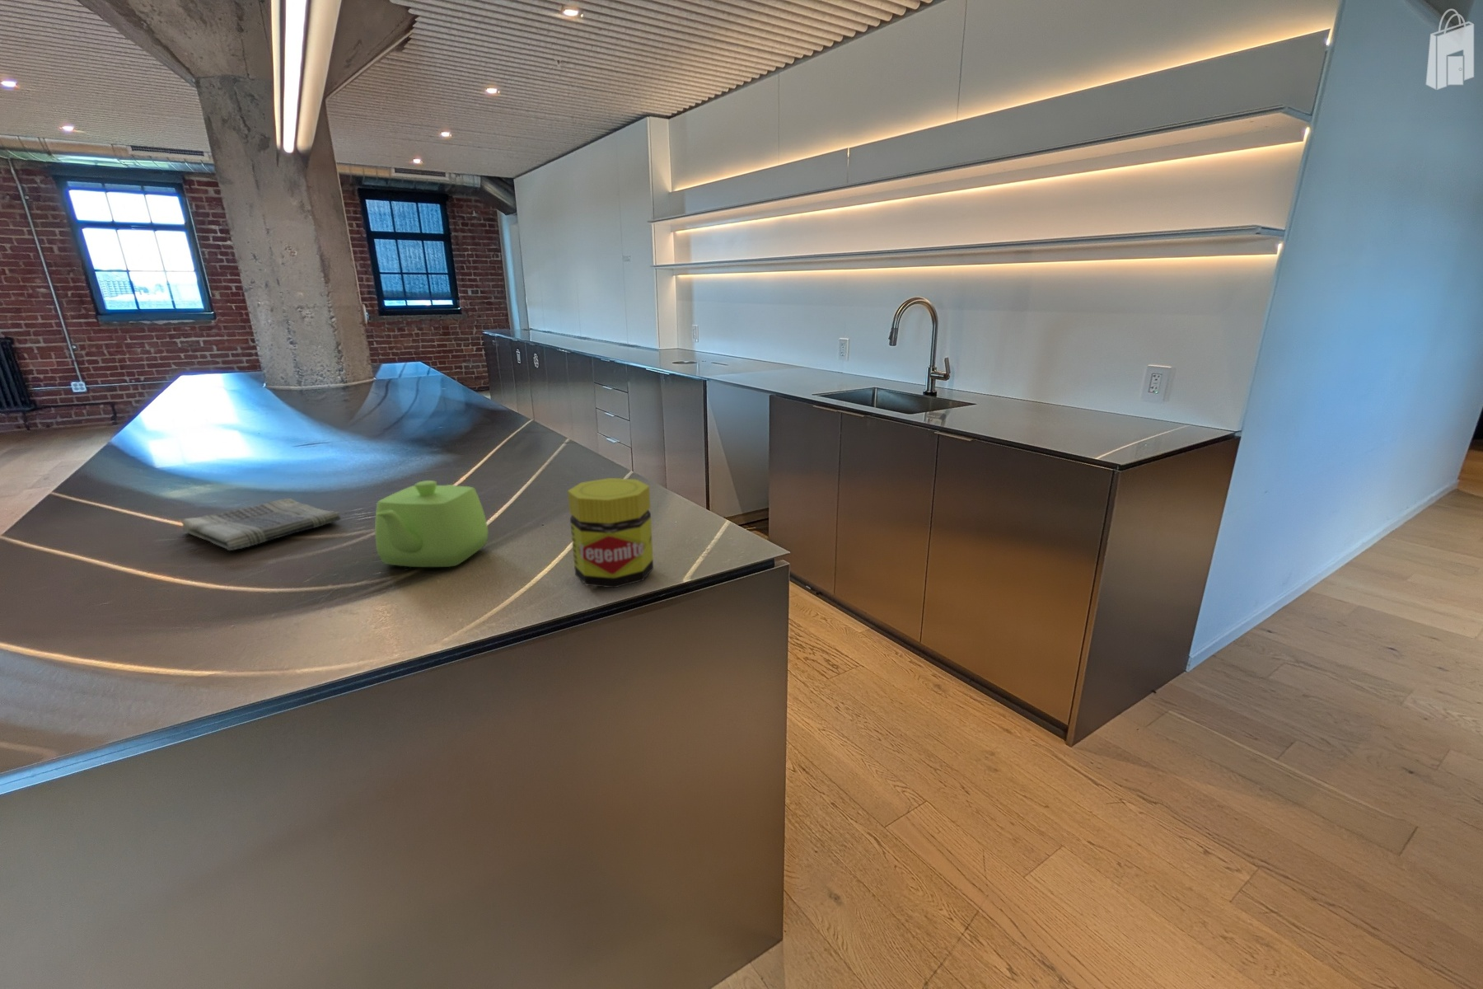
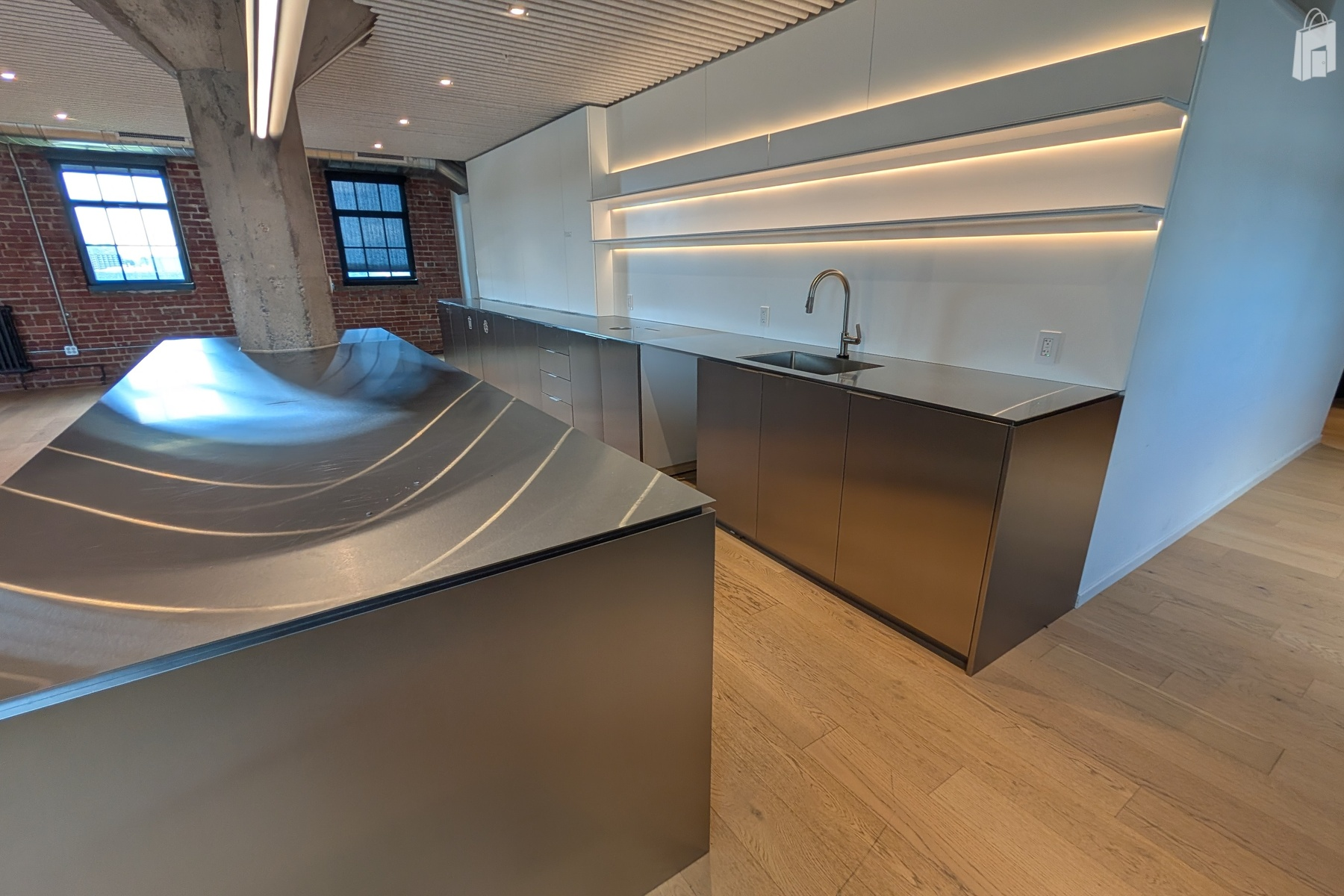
- teapot [374,480,489,567]
- jar [567,477,654,588]
- dish towel [181,498,342,552]
